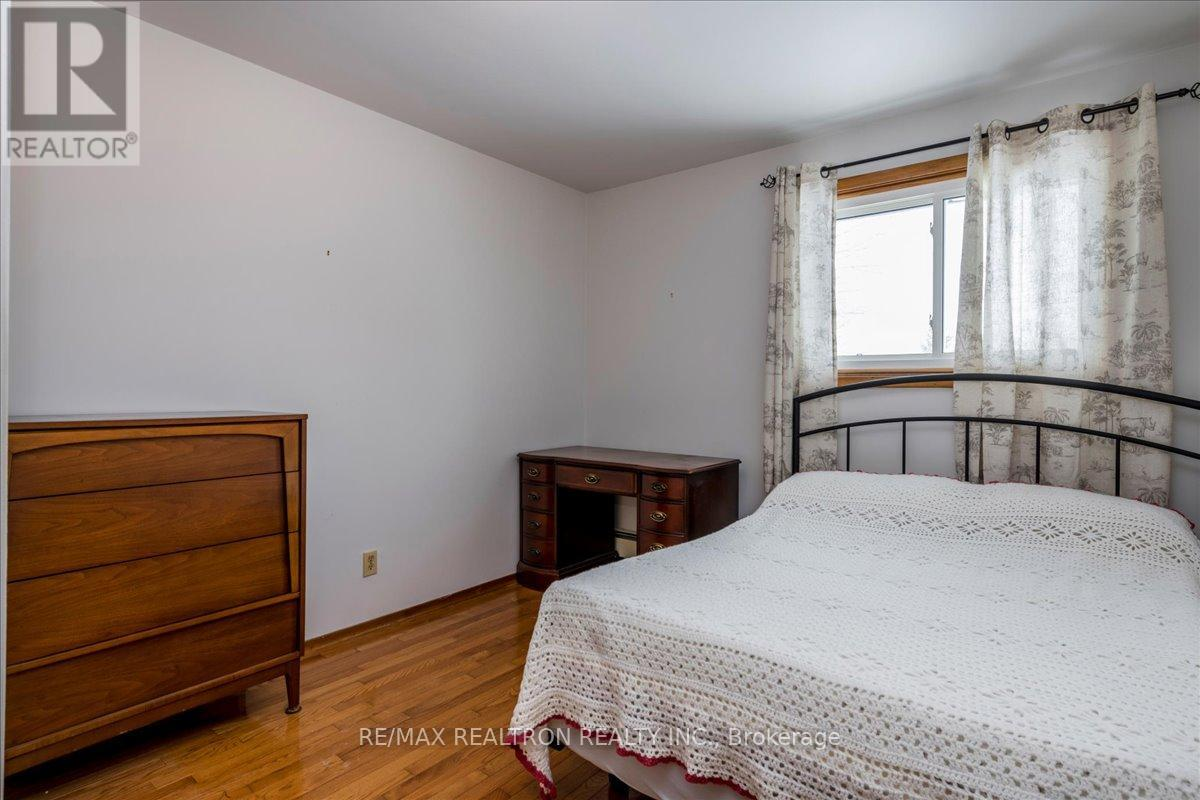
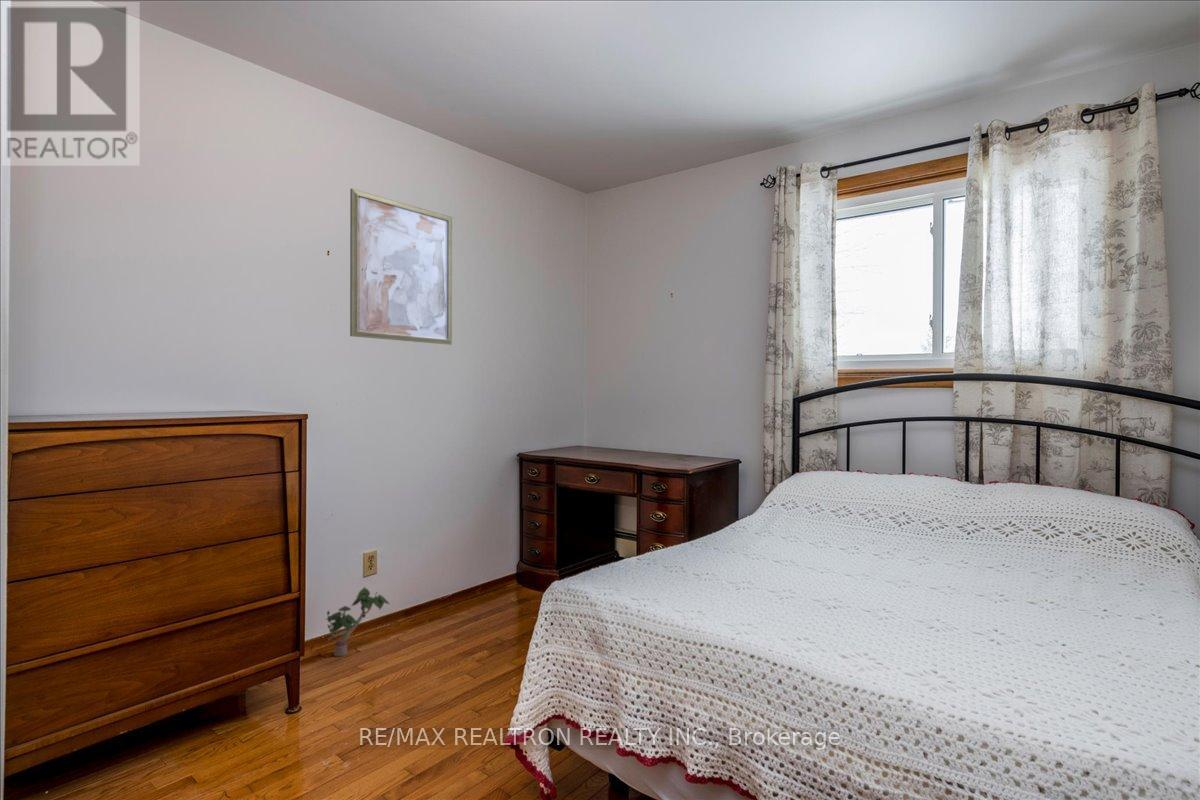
+ potted plant [324,586,392,658]
+ wall art [349,188,453,346]
